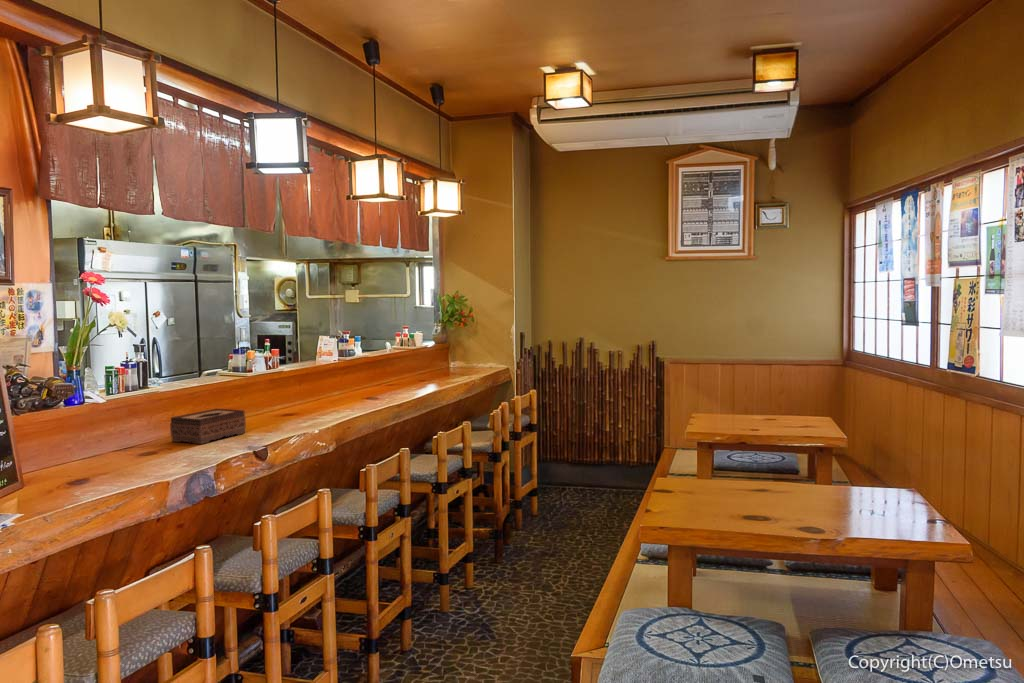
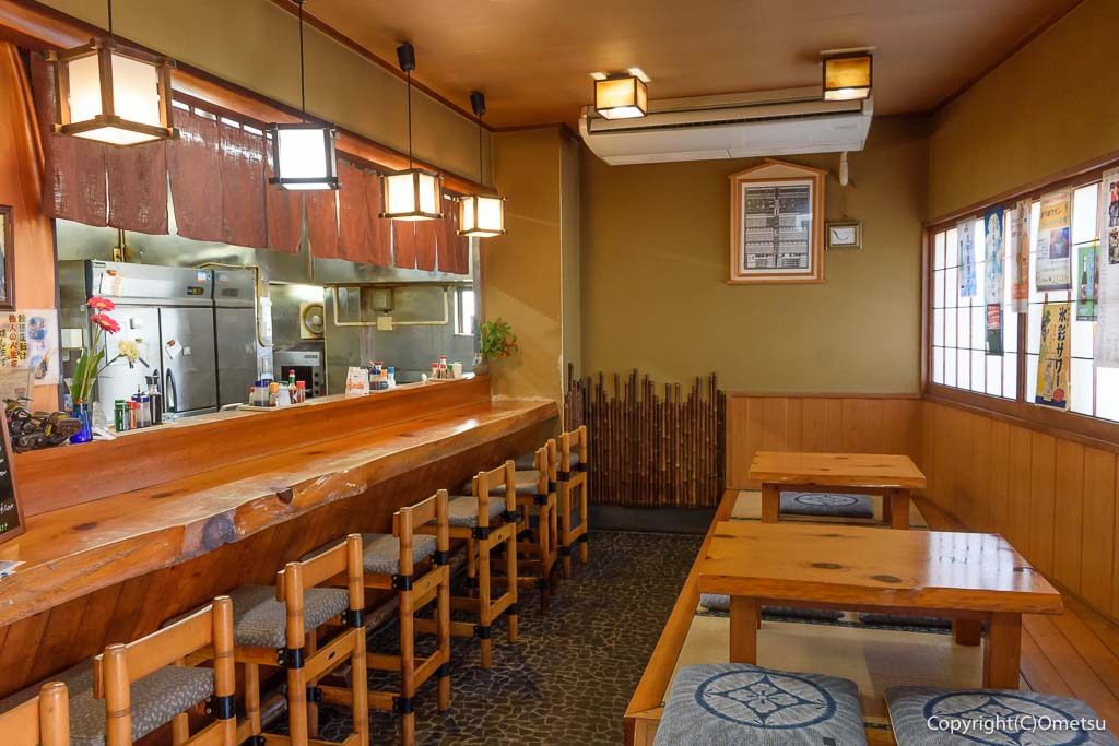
- tissue box [169,408,247,445]
